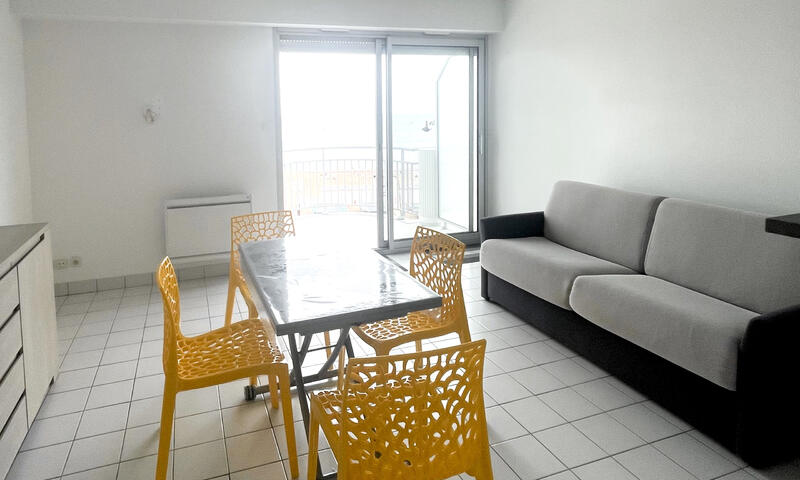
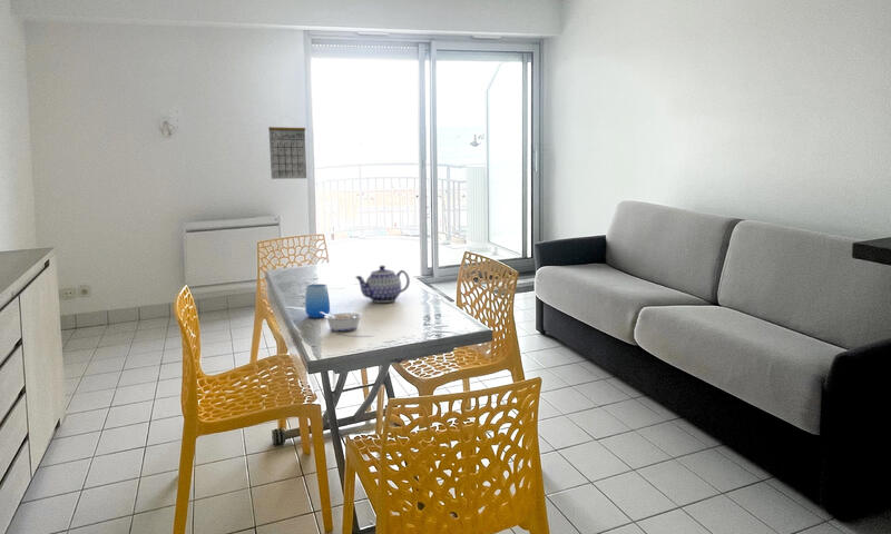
+ legume [320,312,364,332]
+ cup [304,283,331,319]
+ calendar [267,116,307,180]
+ teapot [354,265,411,304]
